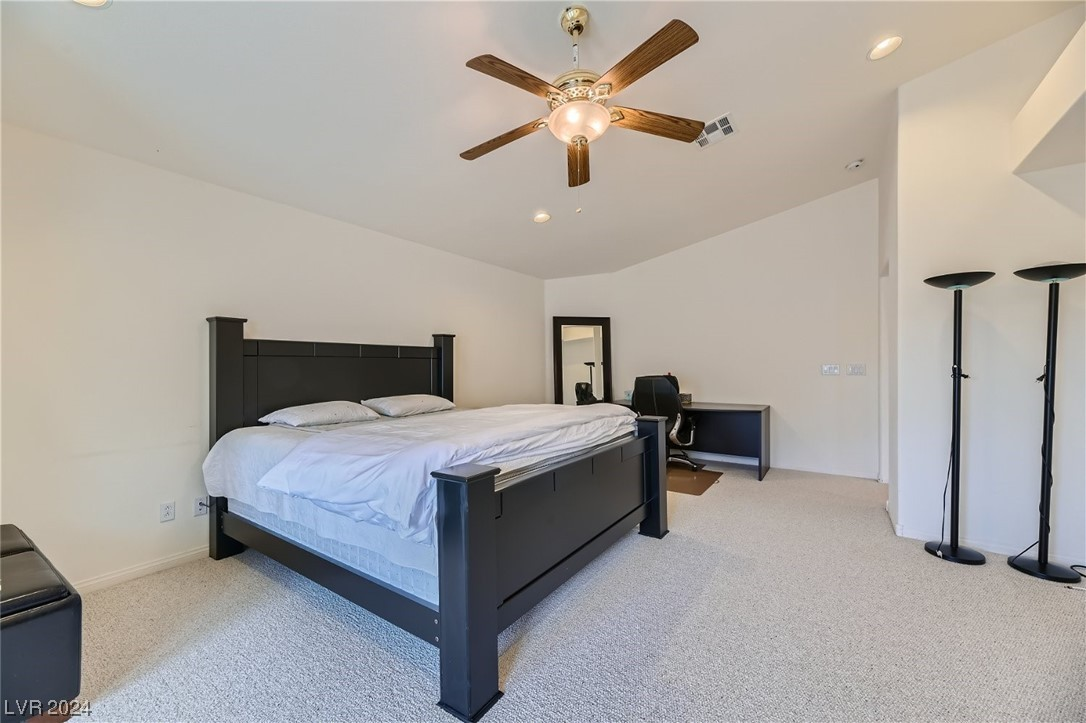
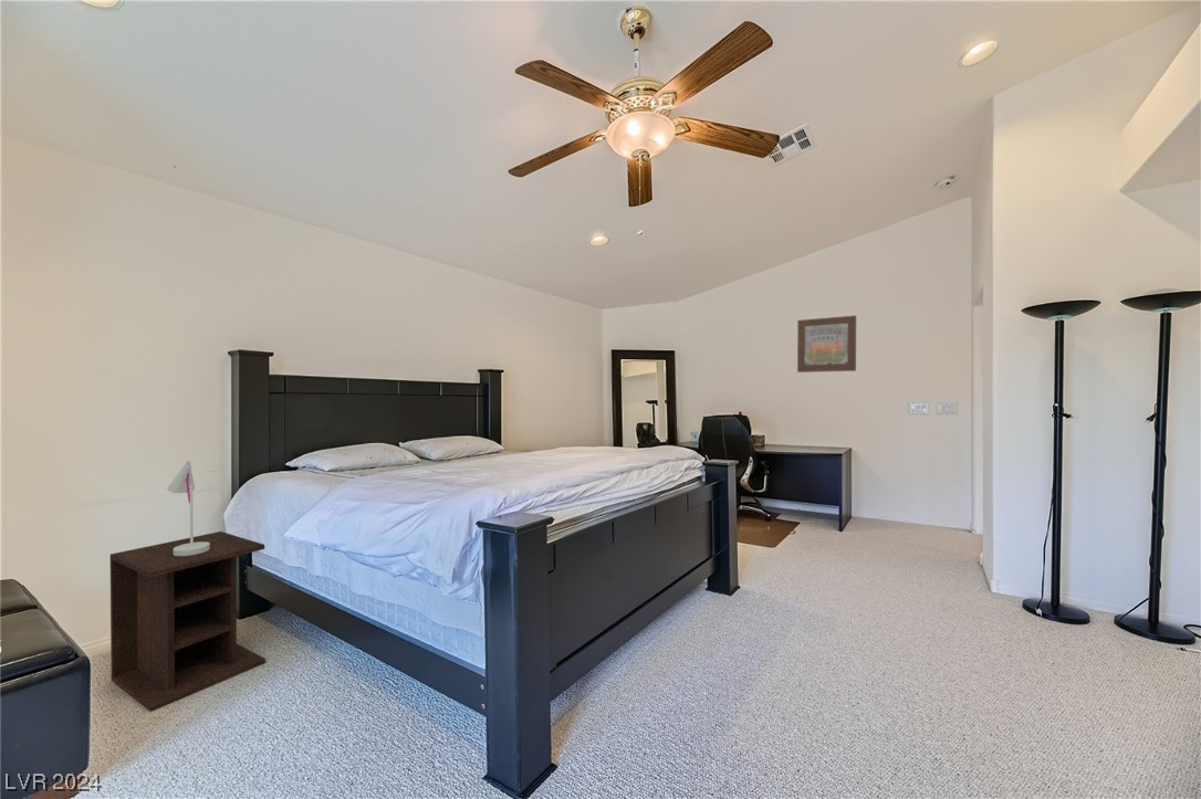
+ nightstand [109,530,267,713]
+ table lamp [166,460,210,556]
+ wall art [796,315,857,374]
